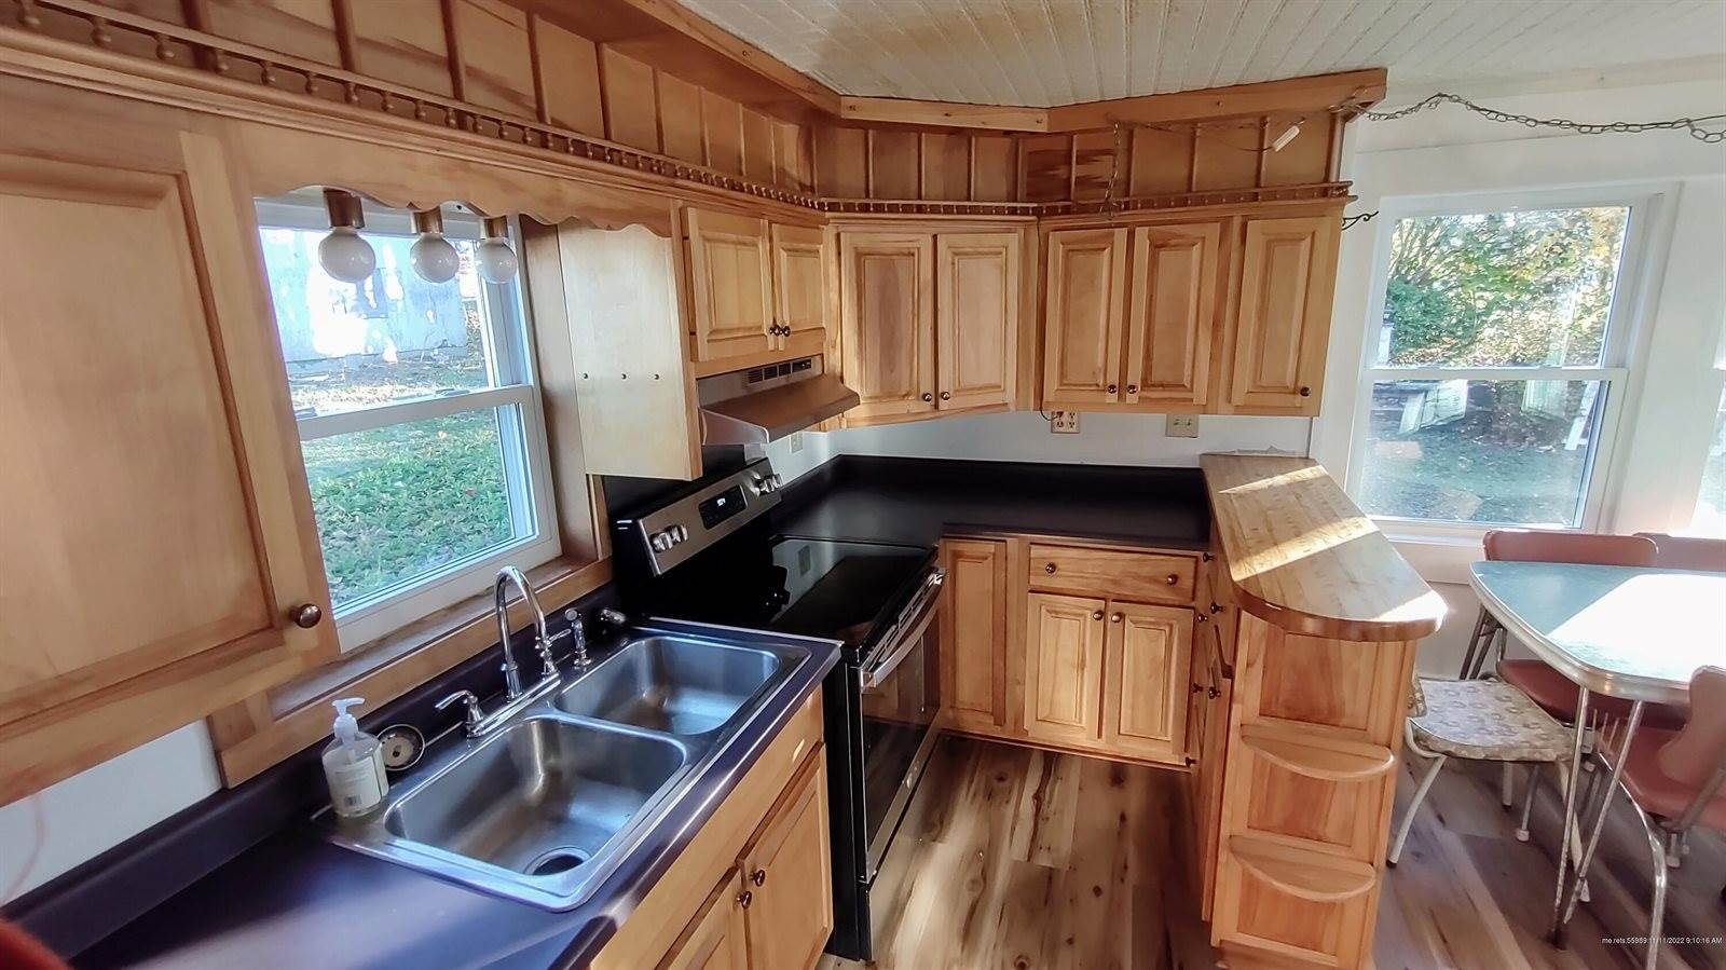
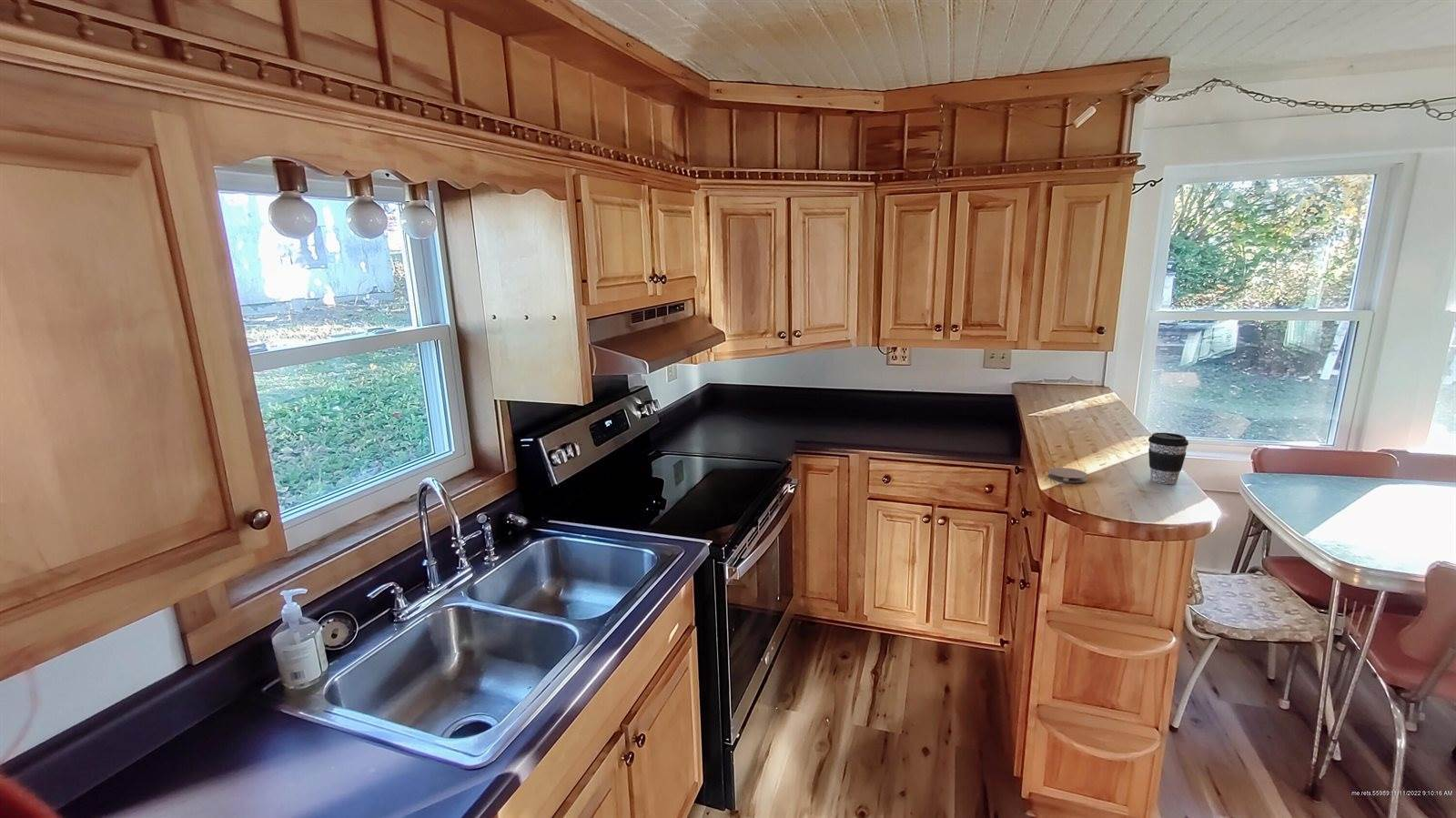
+ coaster [1046,467,1088,483]
+ coffee cup [1148,432,1189,485]
